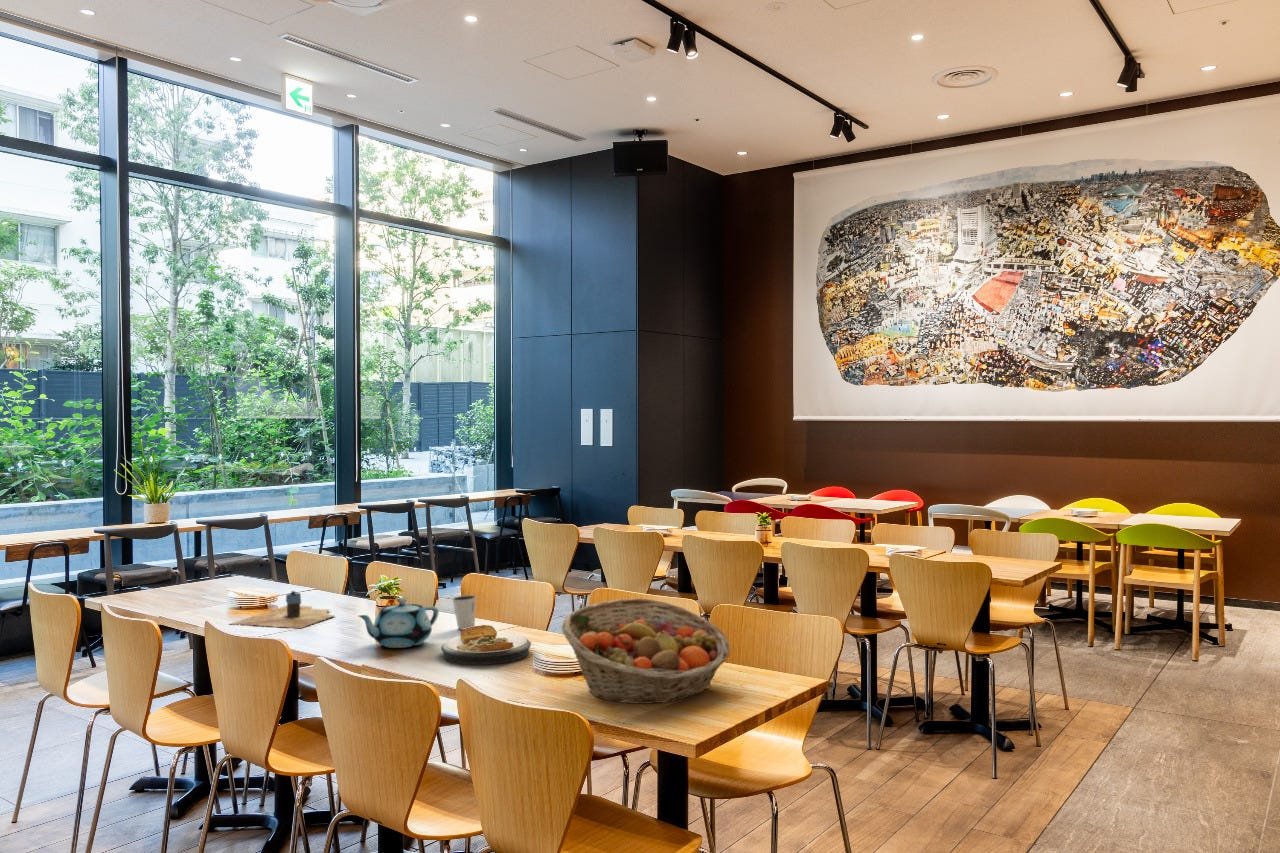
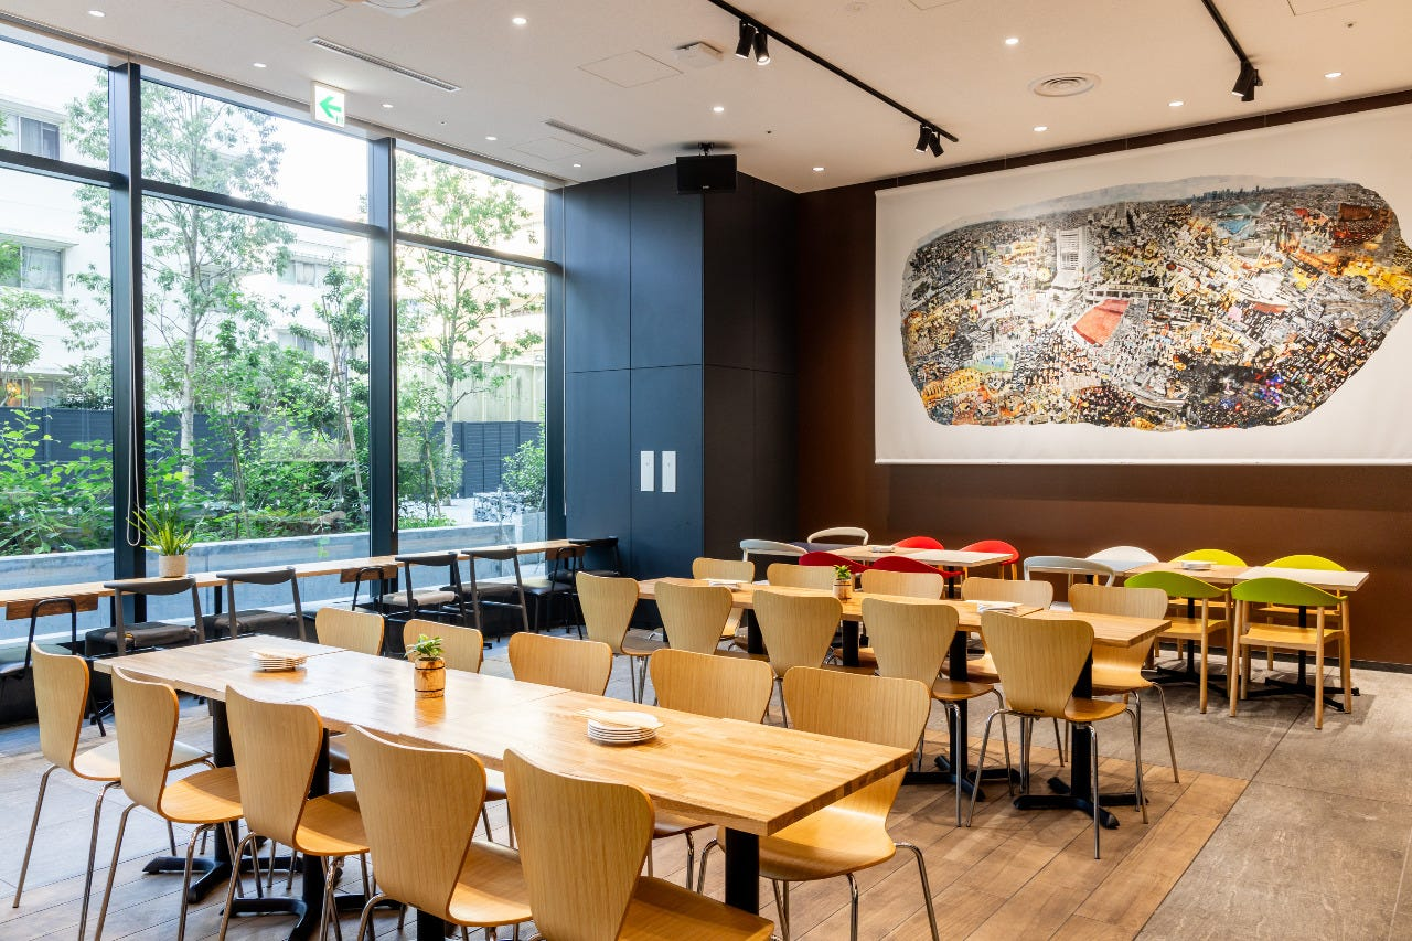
- fruit basket [560,597,731,705]
- teapot [357,597,440,649]
- toy house [229,590,335,629]
- plate [440,624,532,666]
- dixie cup [451,594,477,631]
